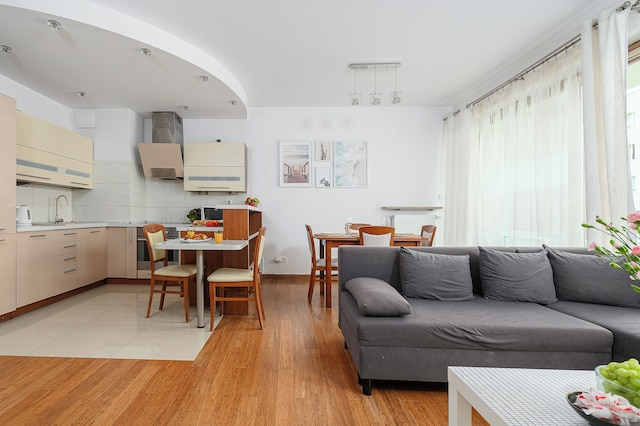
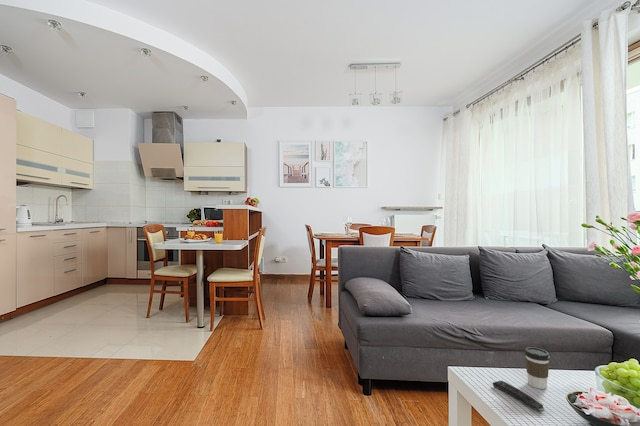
+ coffee cup [524,346,551,390]
+ remote control [492,380,545,413]
